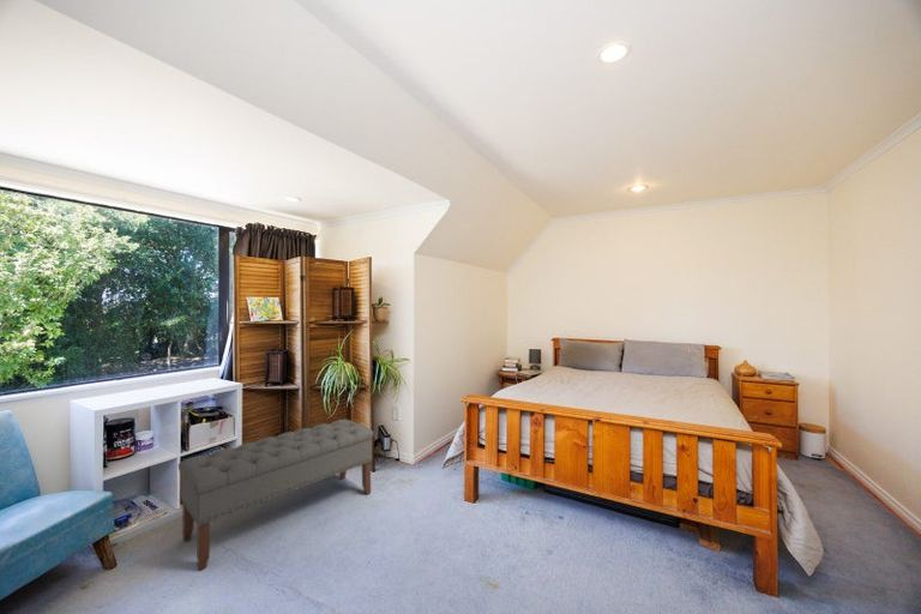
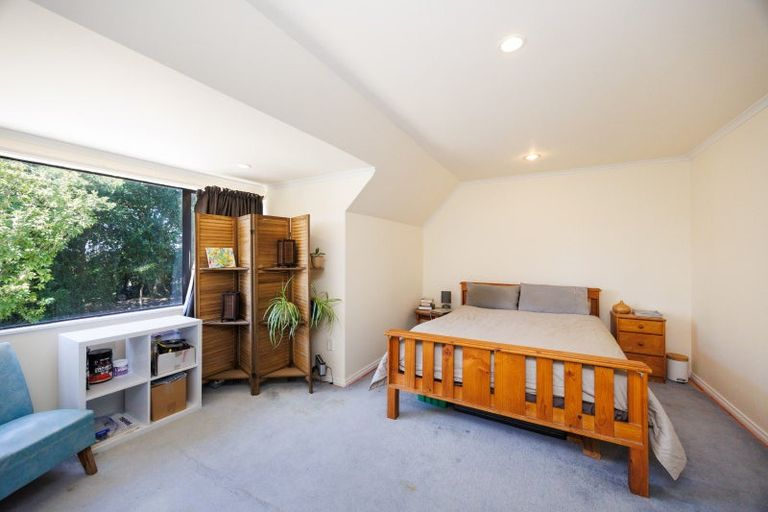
- bench [177,419,375,572]
